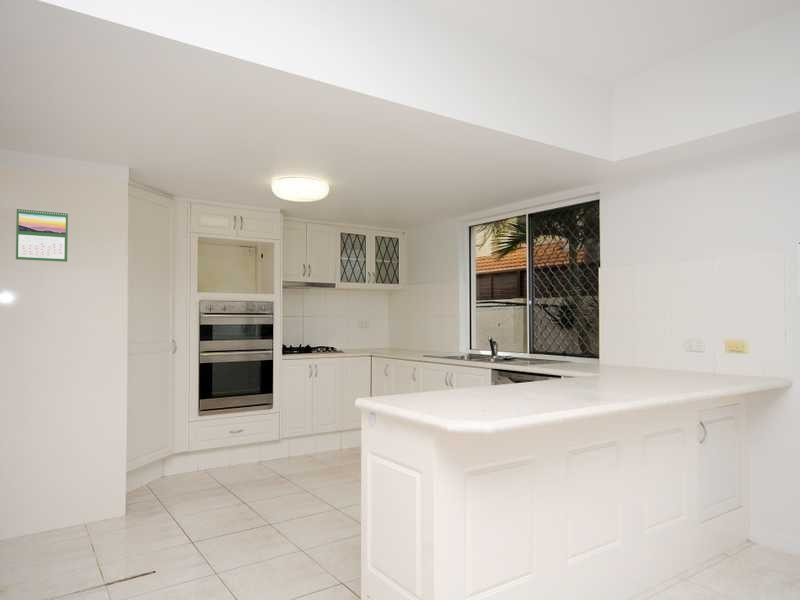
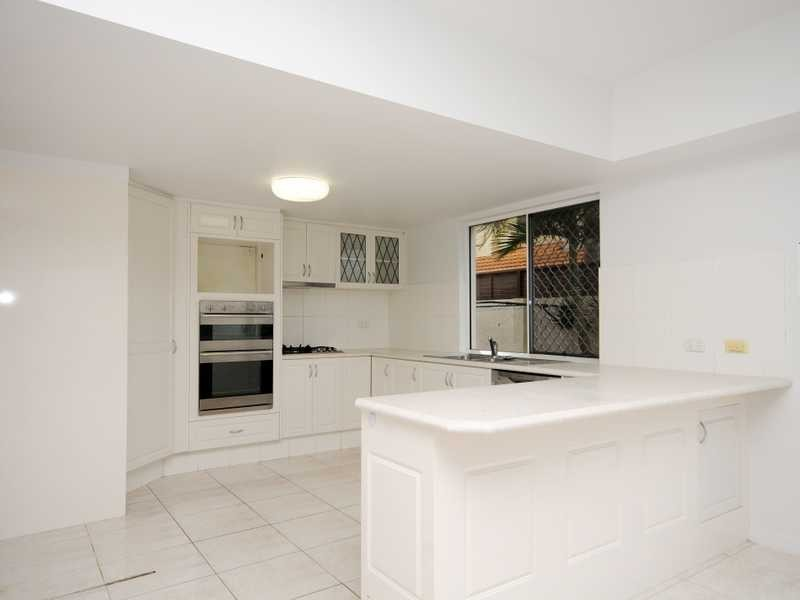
- calendar [15,207,69,263]
